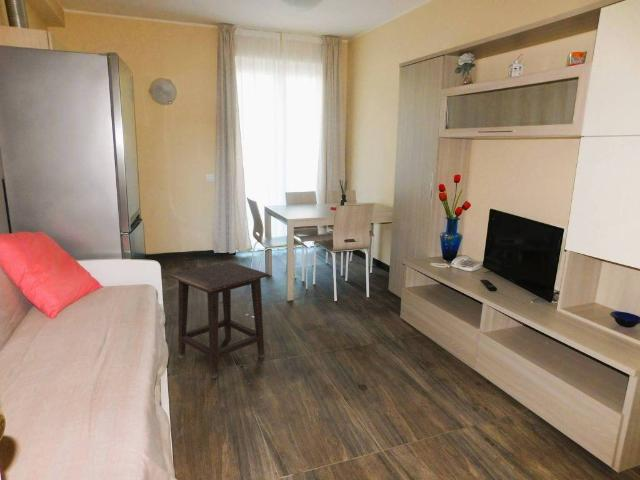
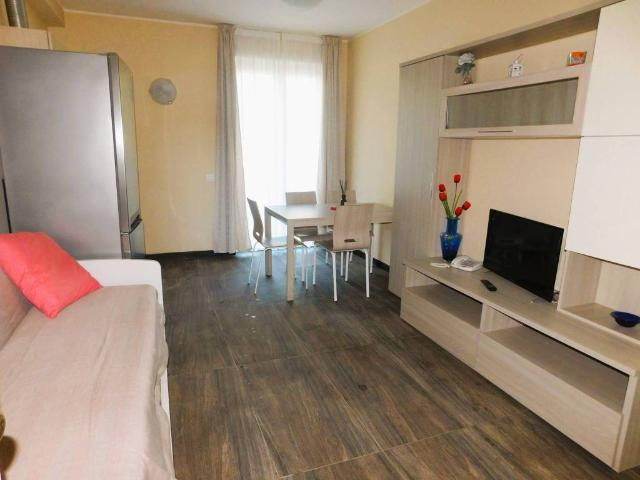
- side table [168,261,270,380]
